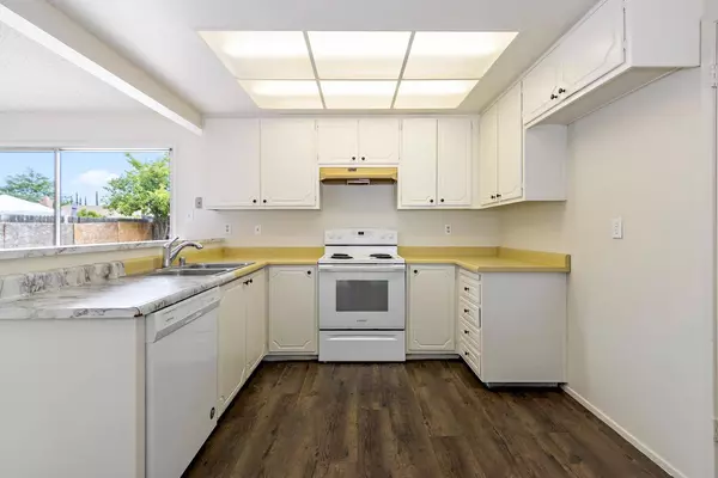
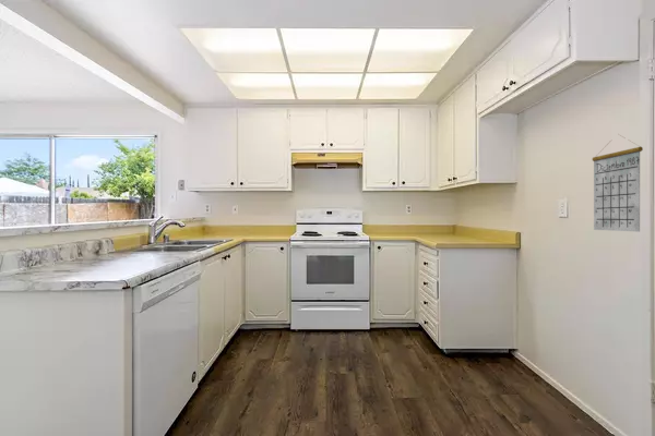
+ calendar [592,134,644,233]
